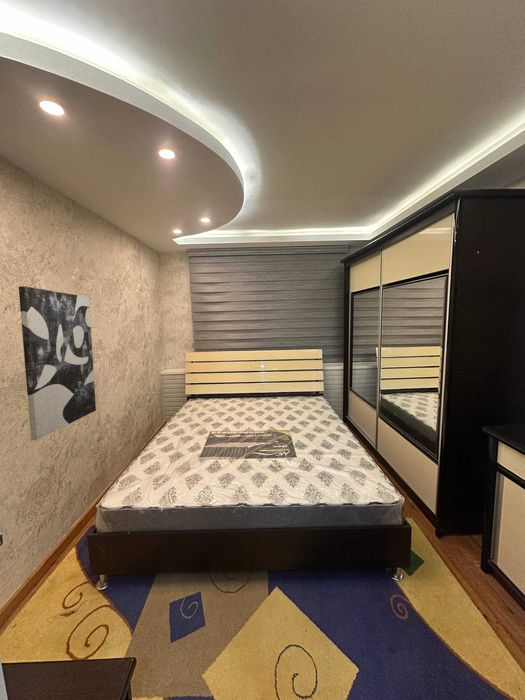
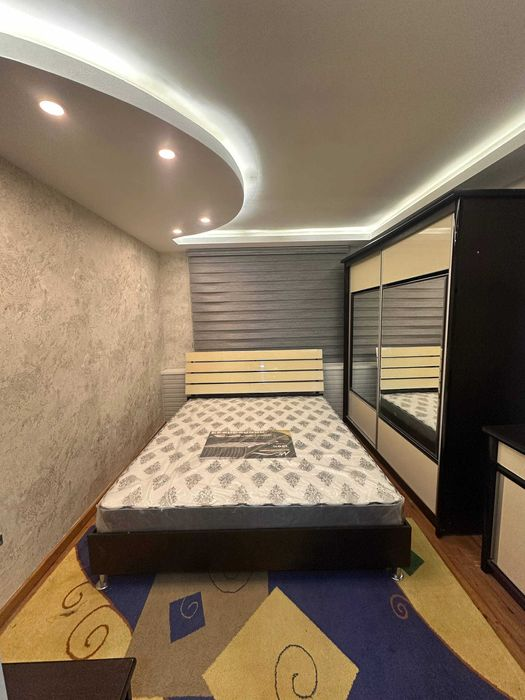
- wall art [18,285,97,441]
